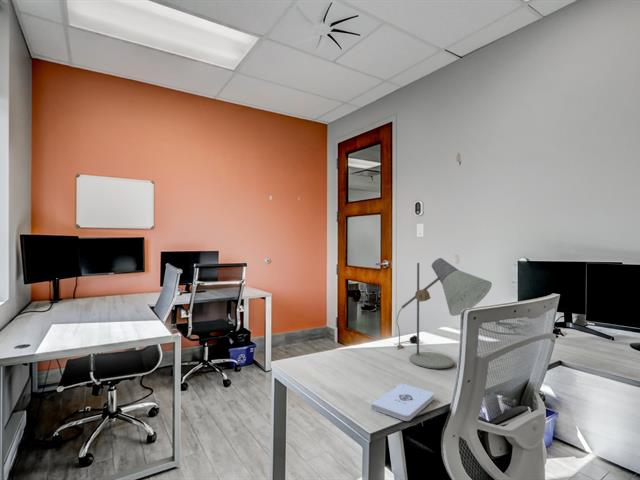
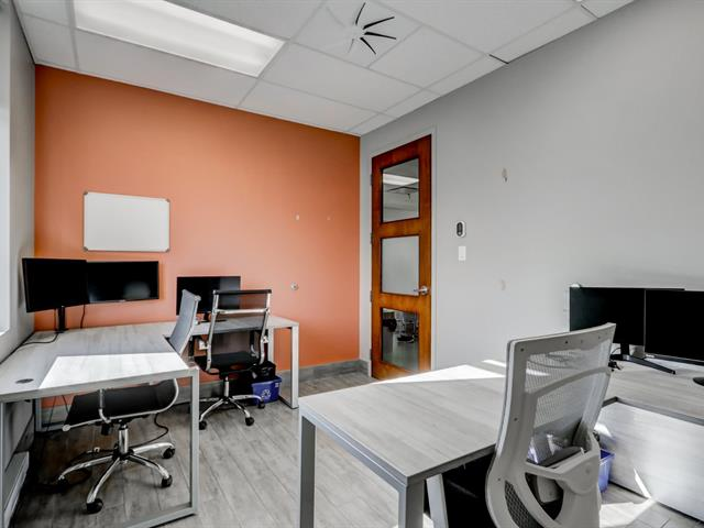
- notepad [370,382,435,422]
- desk lamp [394,257,493,369]
